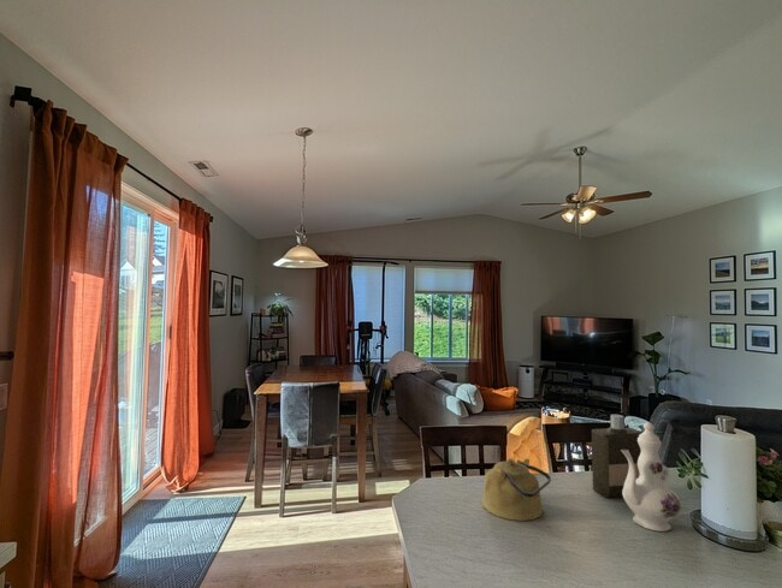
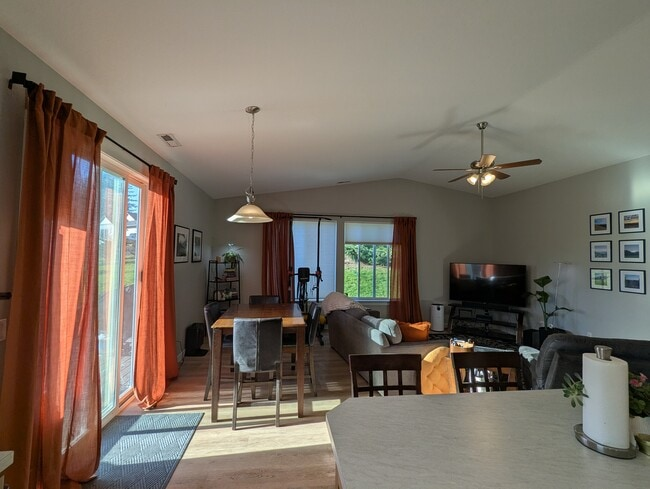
- chinaware [621,421,682,533]
- bottle [591,414,644,499]
- kettle [480,457,552,522]
